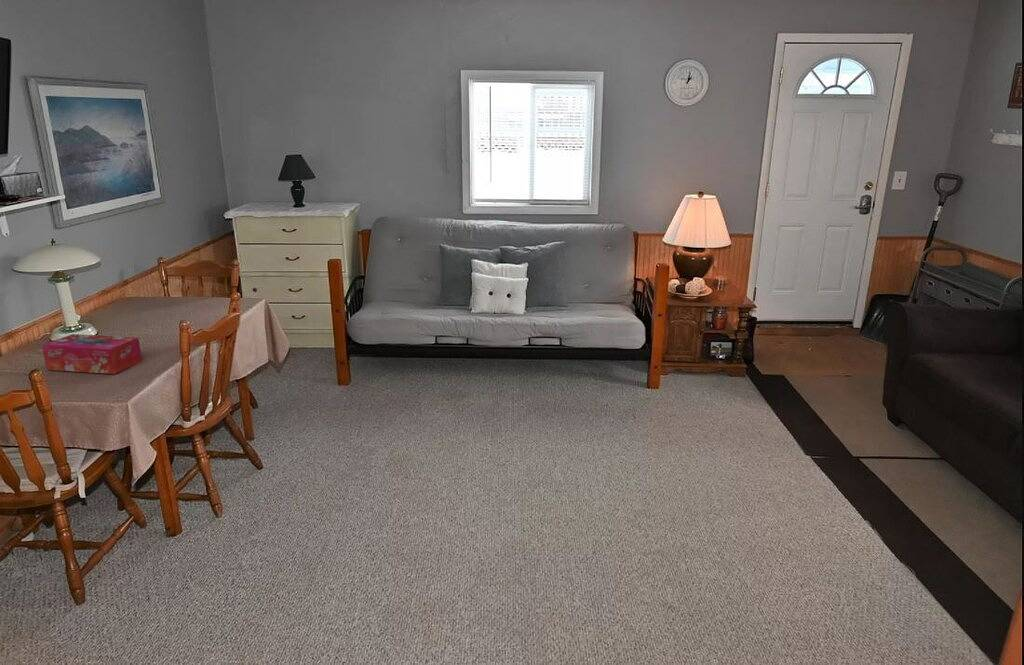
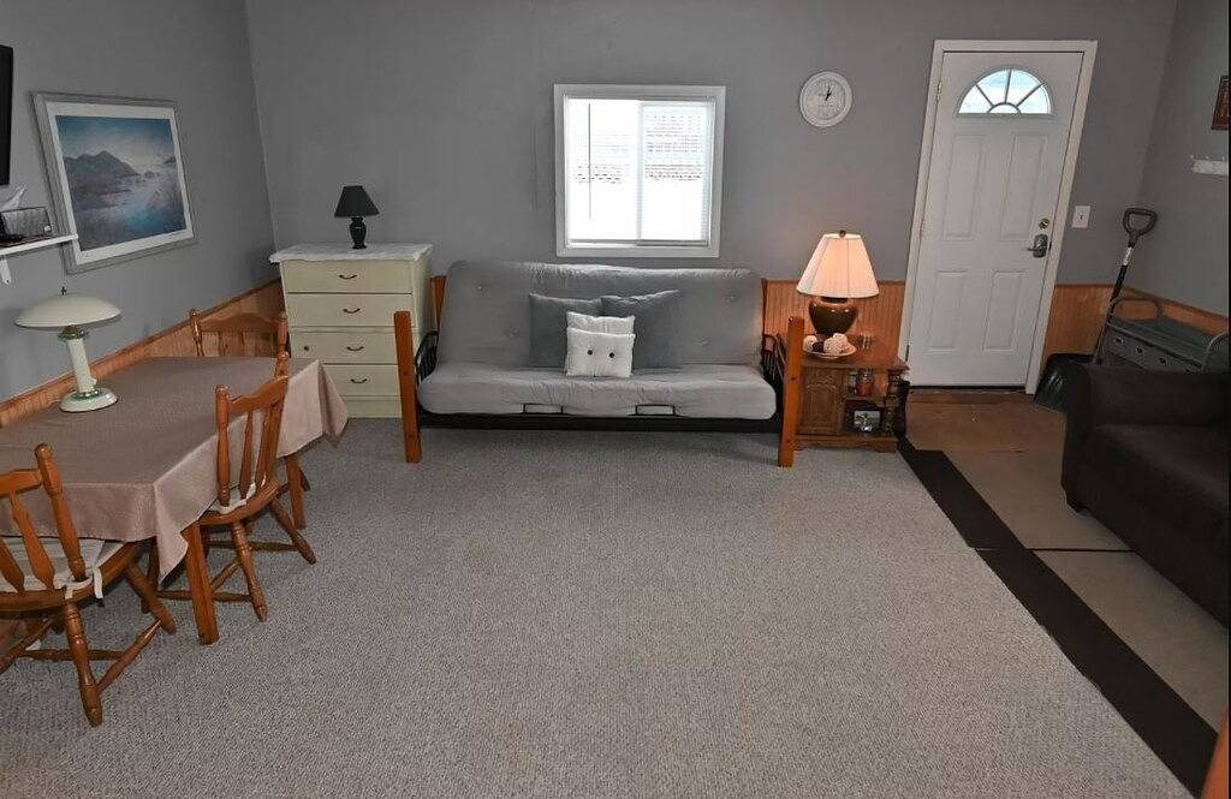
- tissue box [41,333,143,375]
